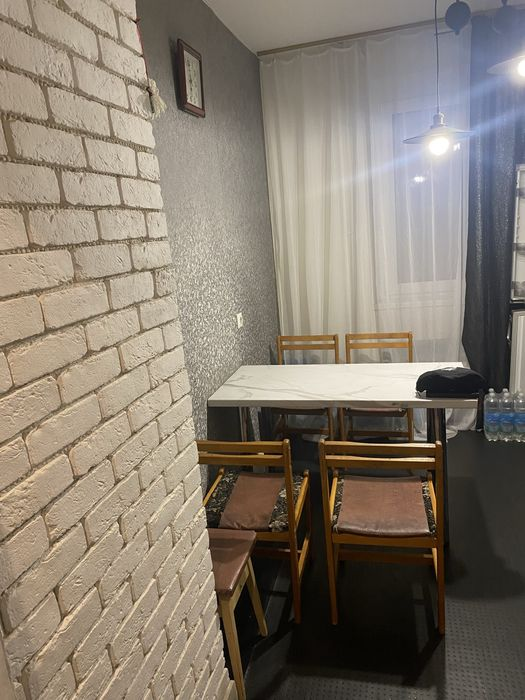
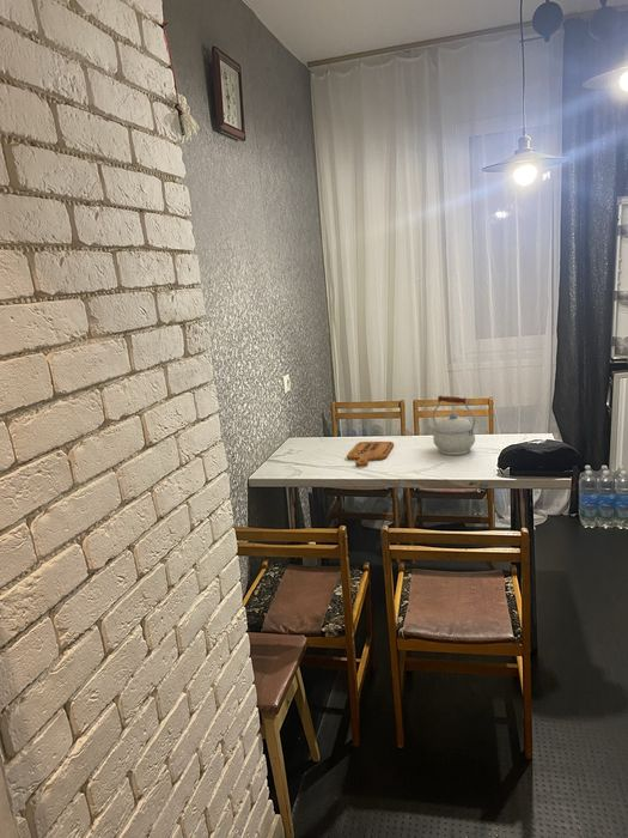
+ kettle [426,395,476,456]
+ cutting board [346,441,395,468]
